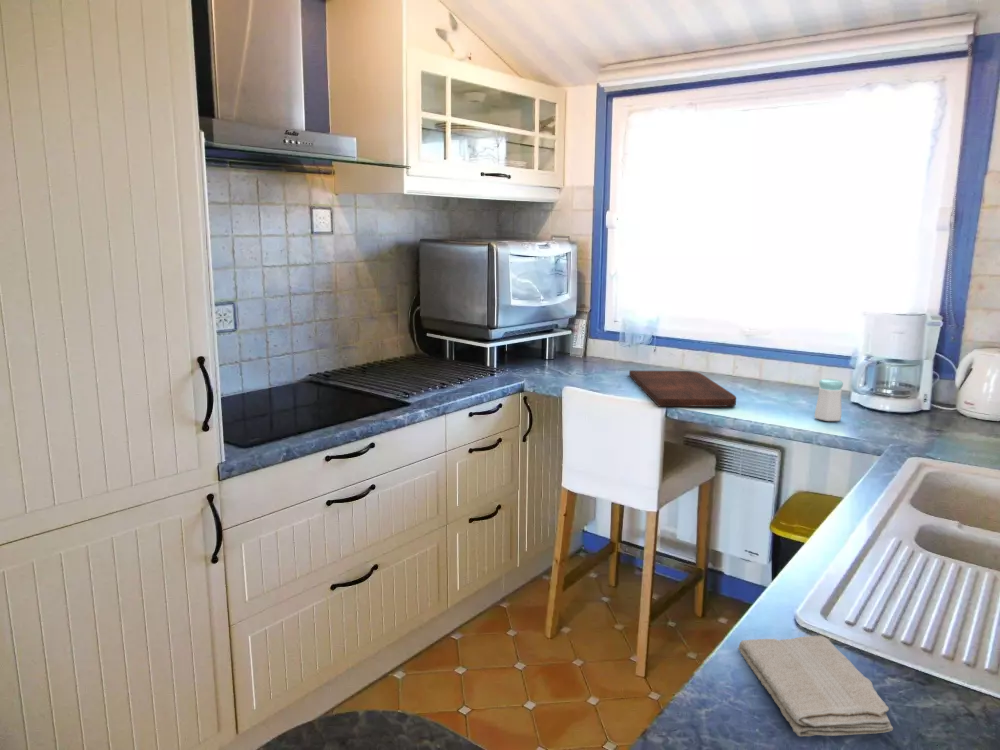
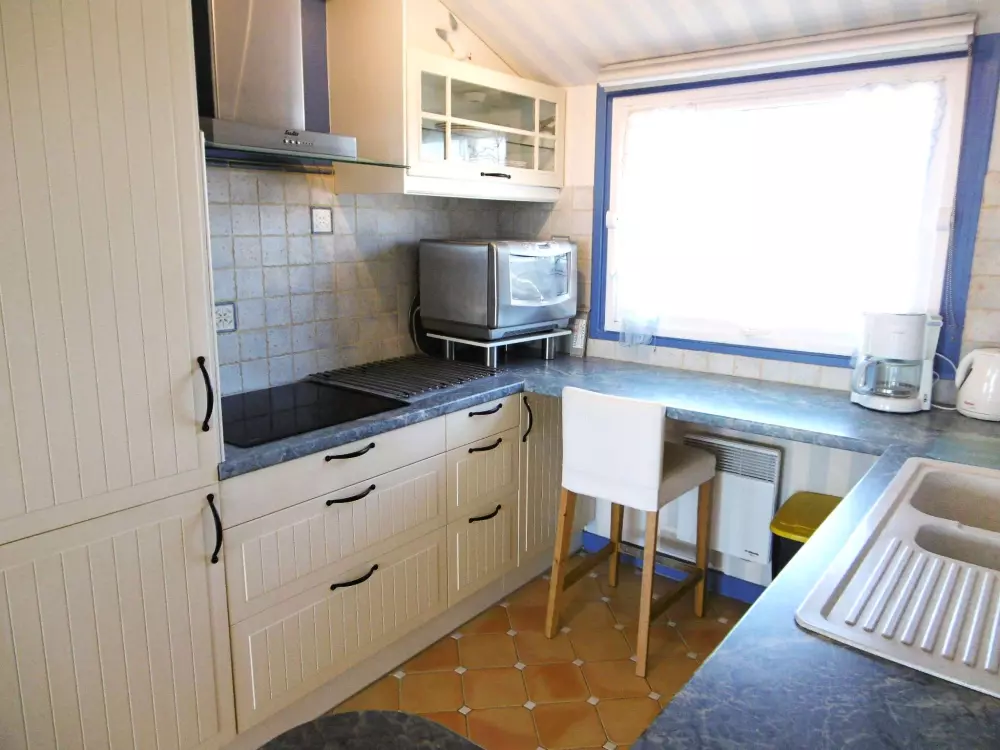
- salt shaker [814,378,844,422]
- cutting board [628,369,737,408]
- washcloth [737,635,894,737]
